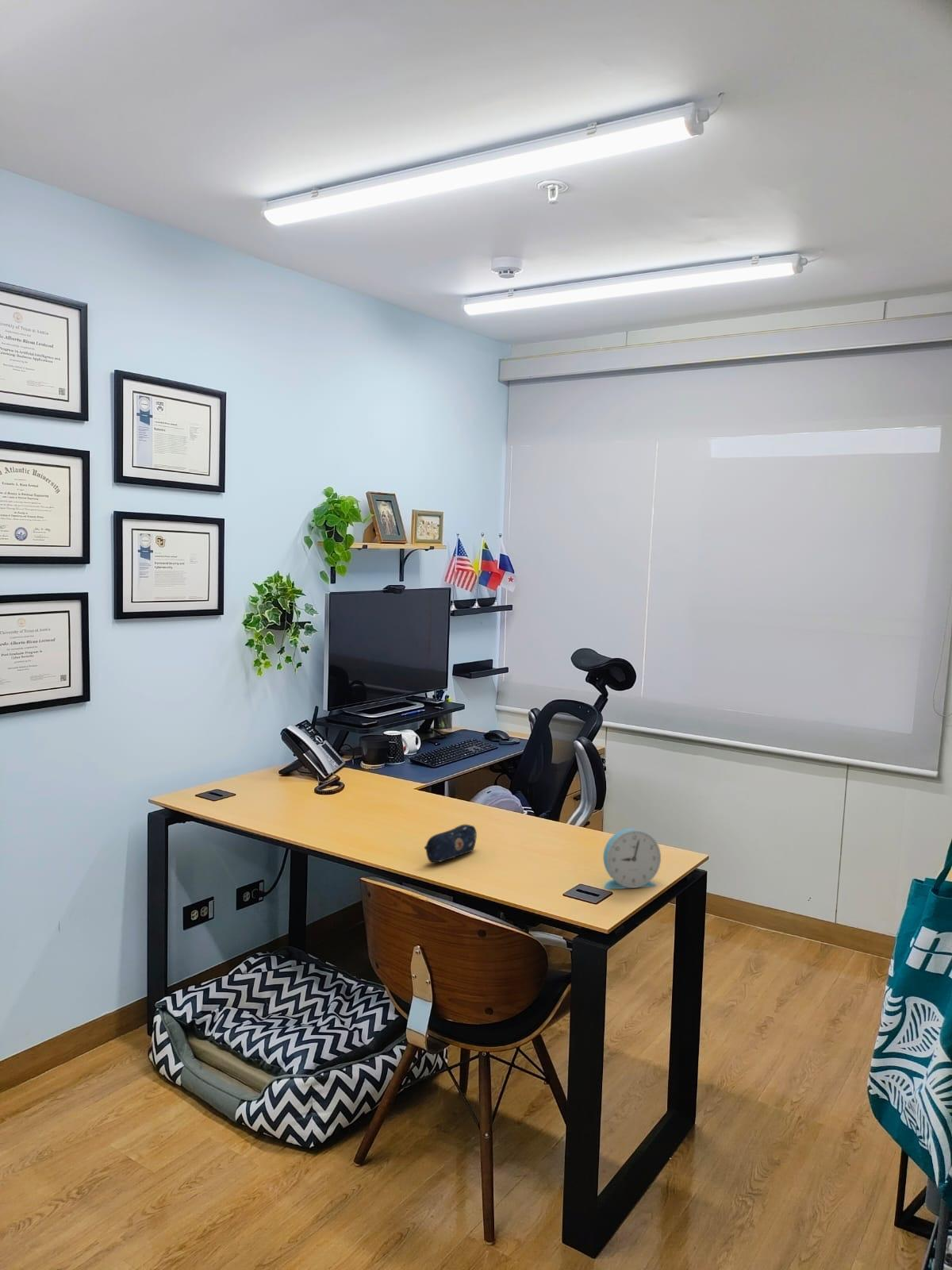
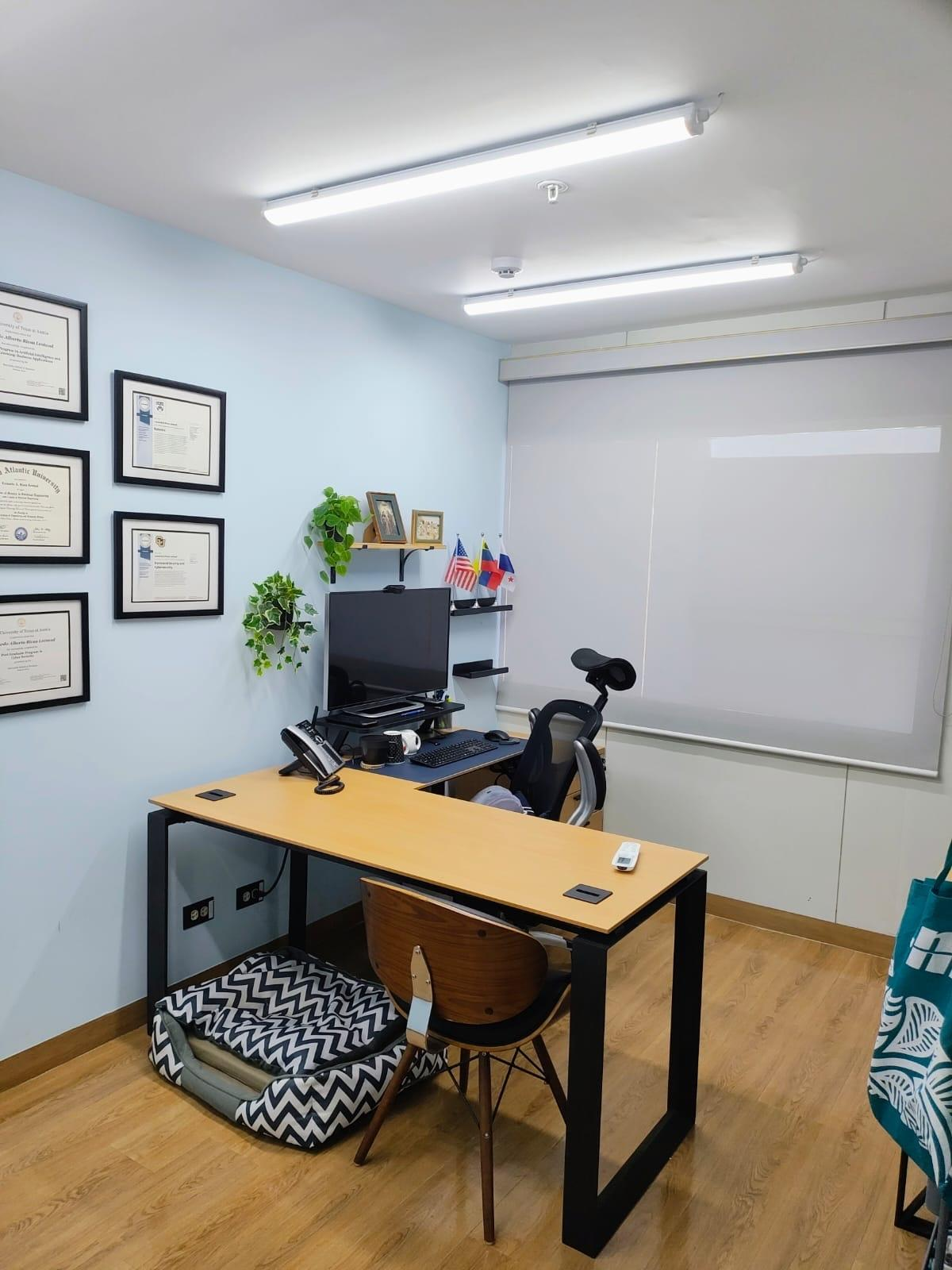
- alarm clock [602,828,662,890]
- pencil case [424,824,478,863]
